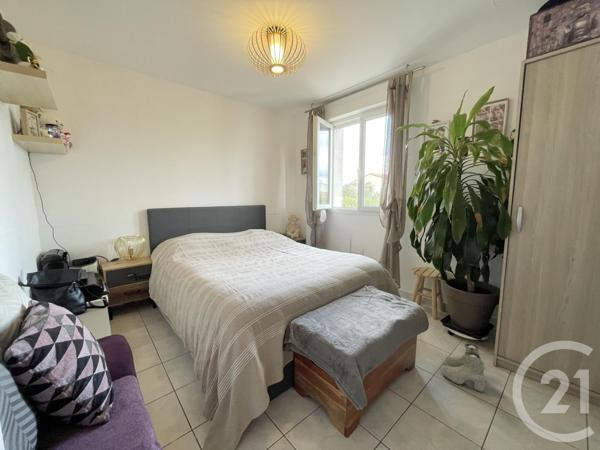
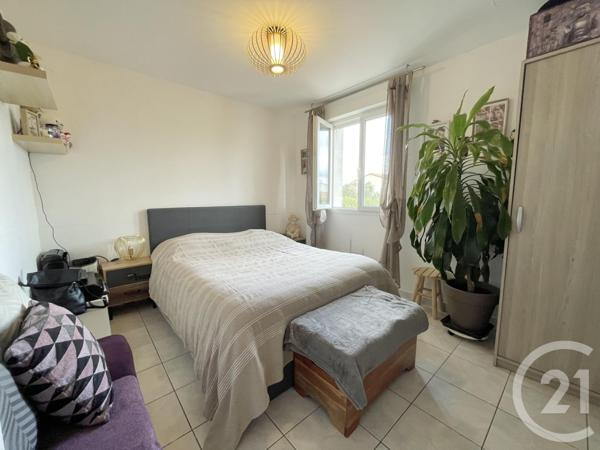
- boots [441,343,486,393]
